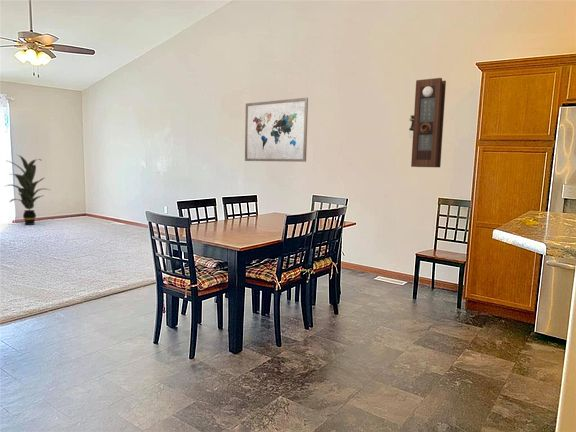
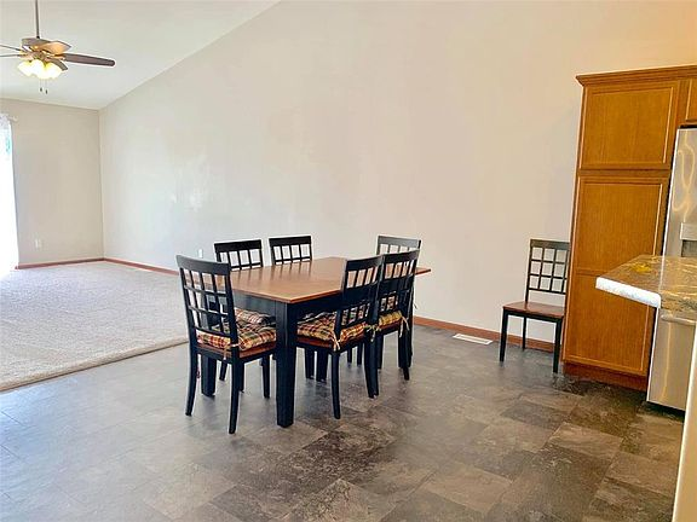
- indoor plant [5,154,50,226]
- pendulum clock [408,77,447,168]
- wall art [244,97,309,163]
